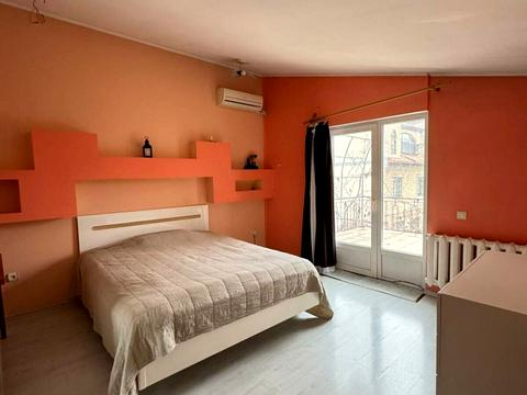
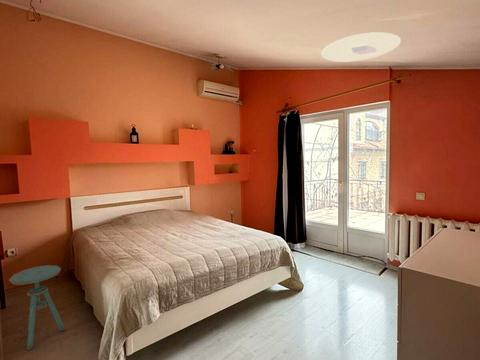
+ side table [8,264,66,351]
+ ceiling light [321,31,402,63]
